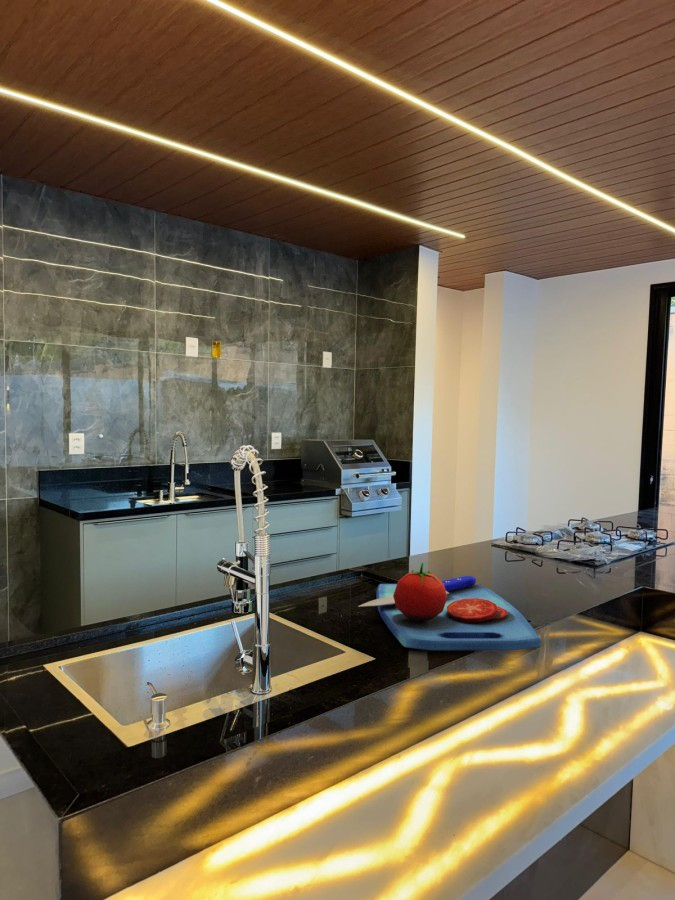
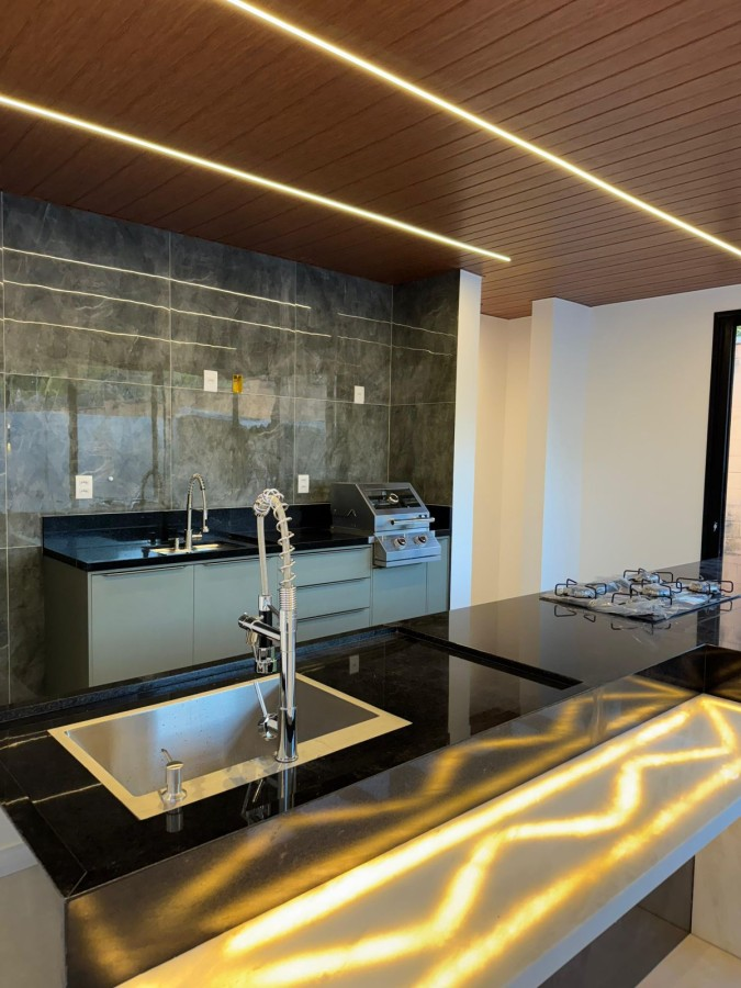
- chopping board [357,561,542,651]
